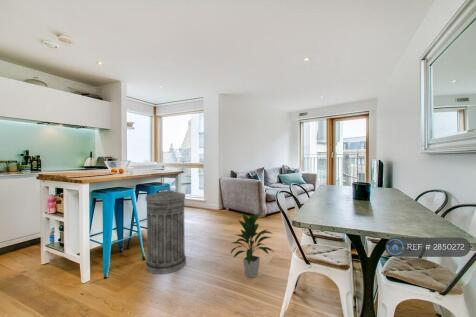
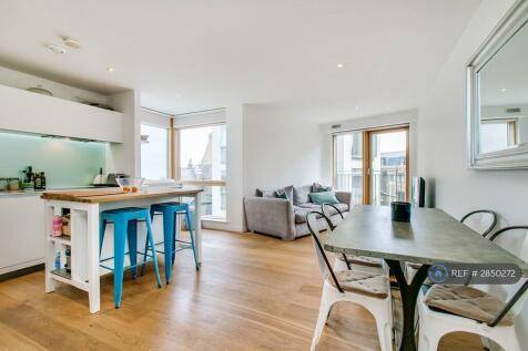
- indoor plant [230,213,275,279]
- trash can [145,187,187,275]
